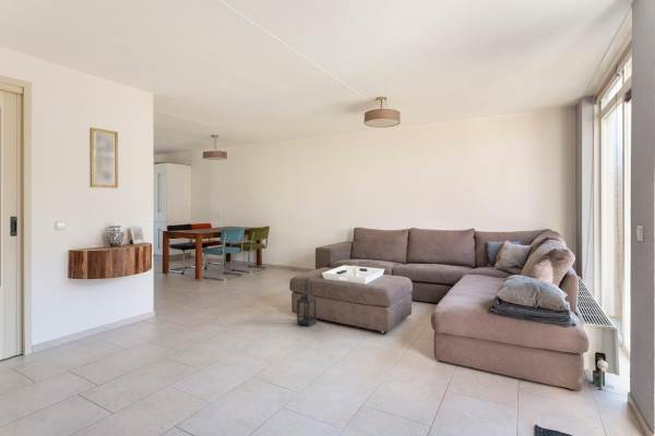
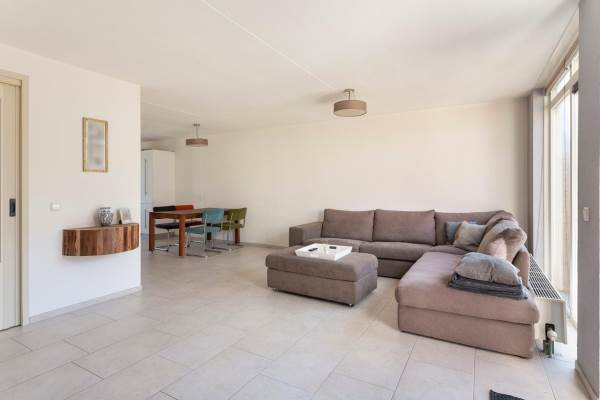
- lantern [296,276,318,327]
